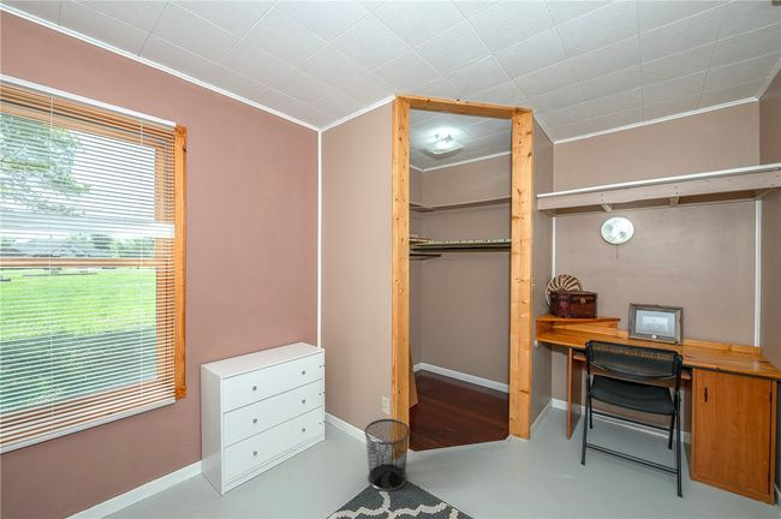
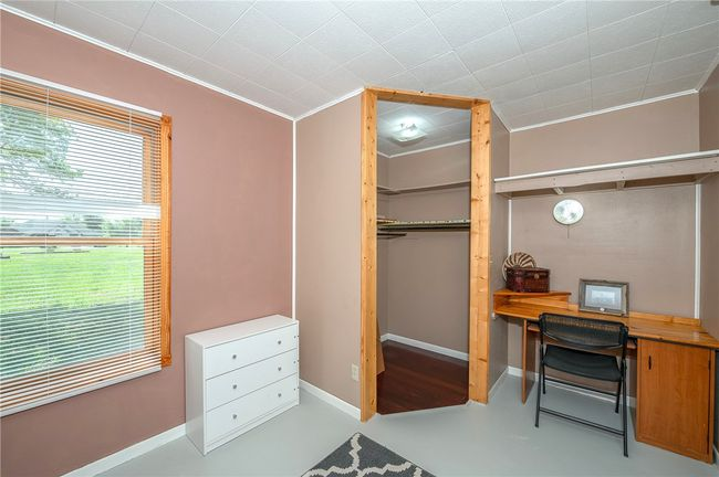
- waste bin [363,418,411,493]
